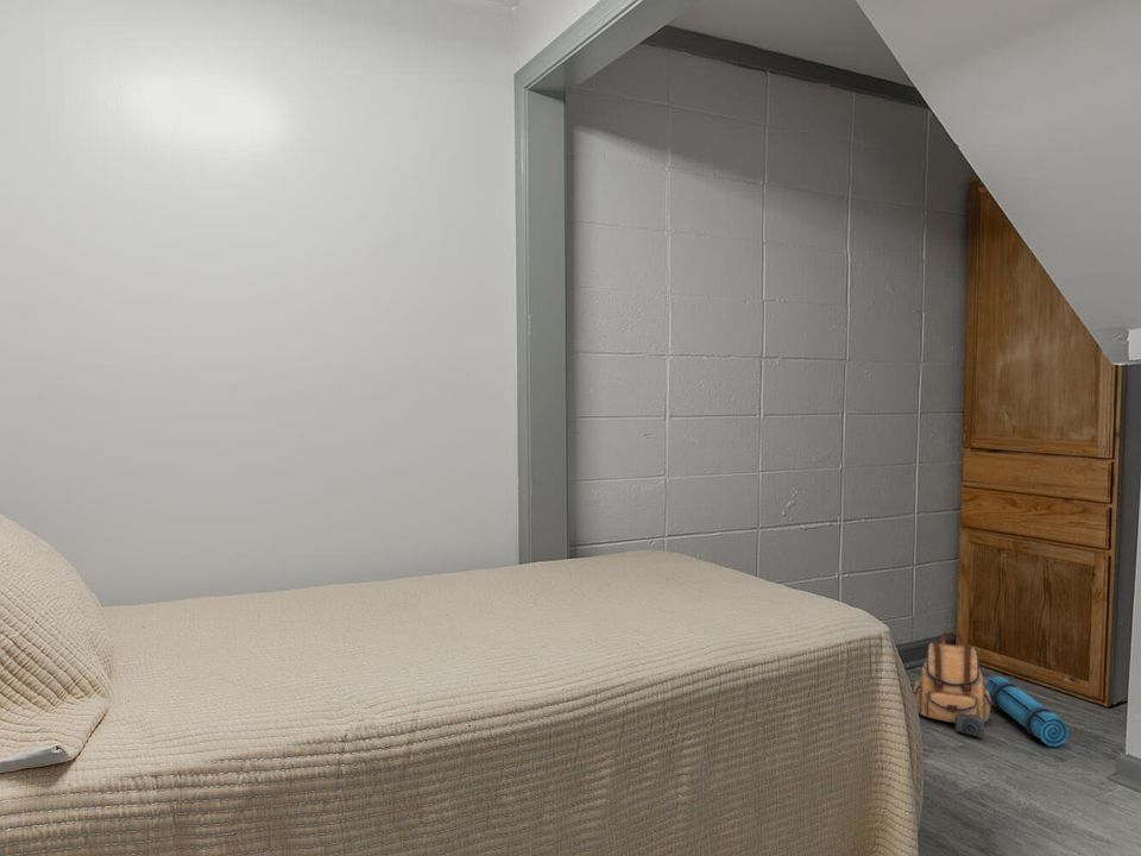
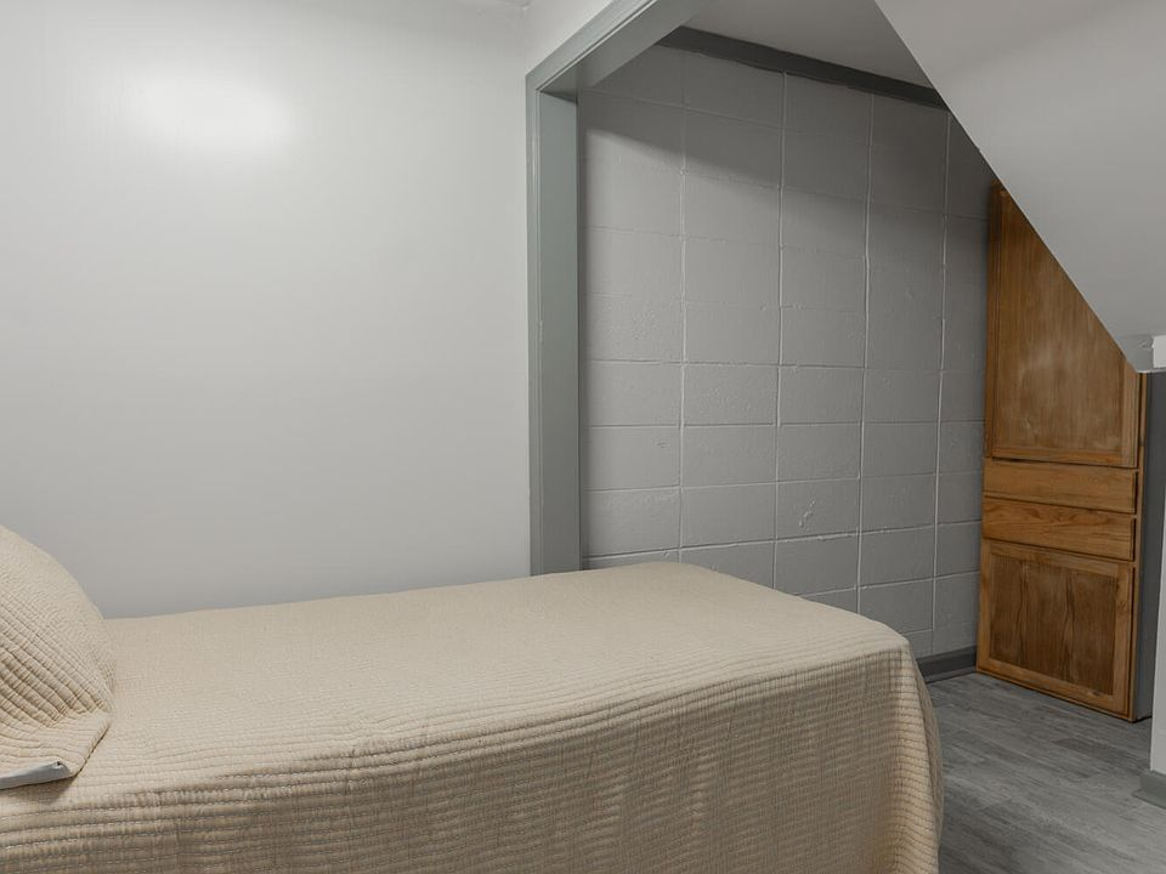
- backpack [912,630,1070,748]
